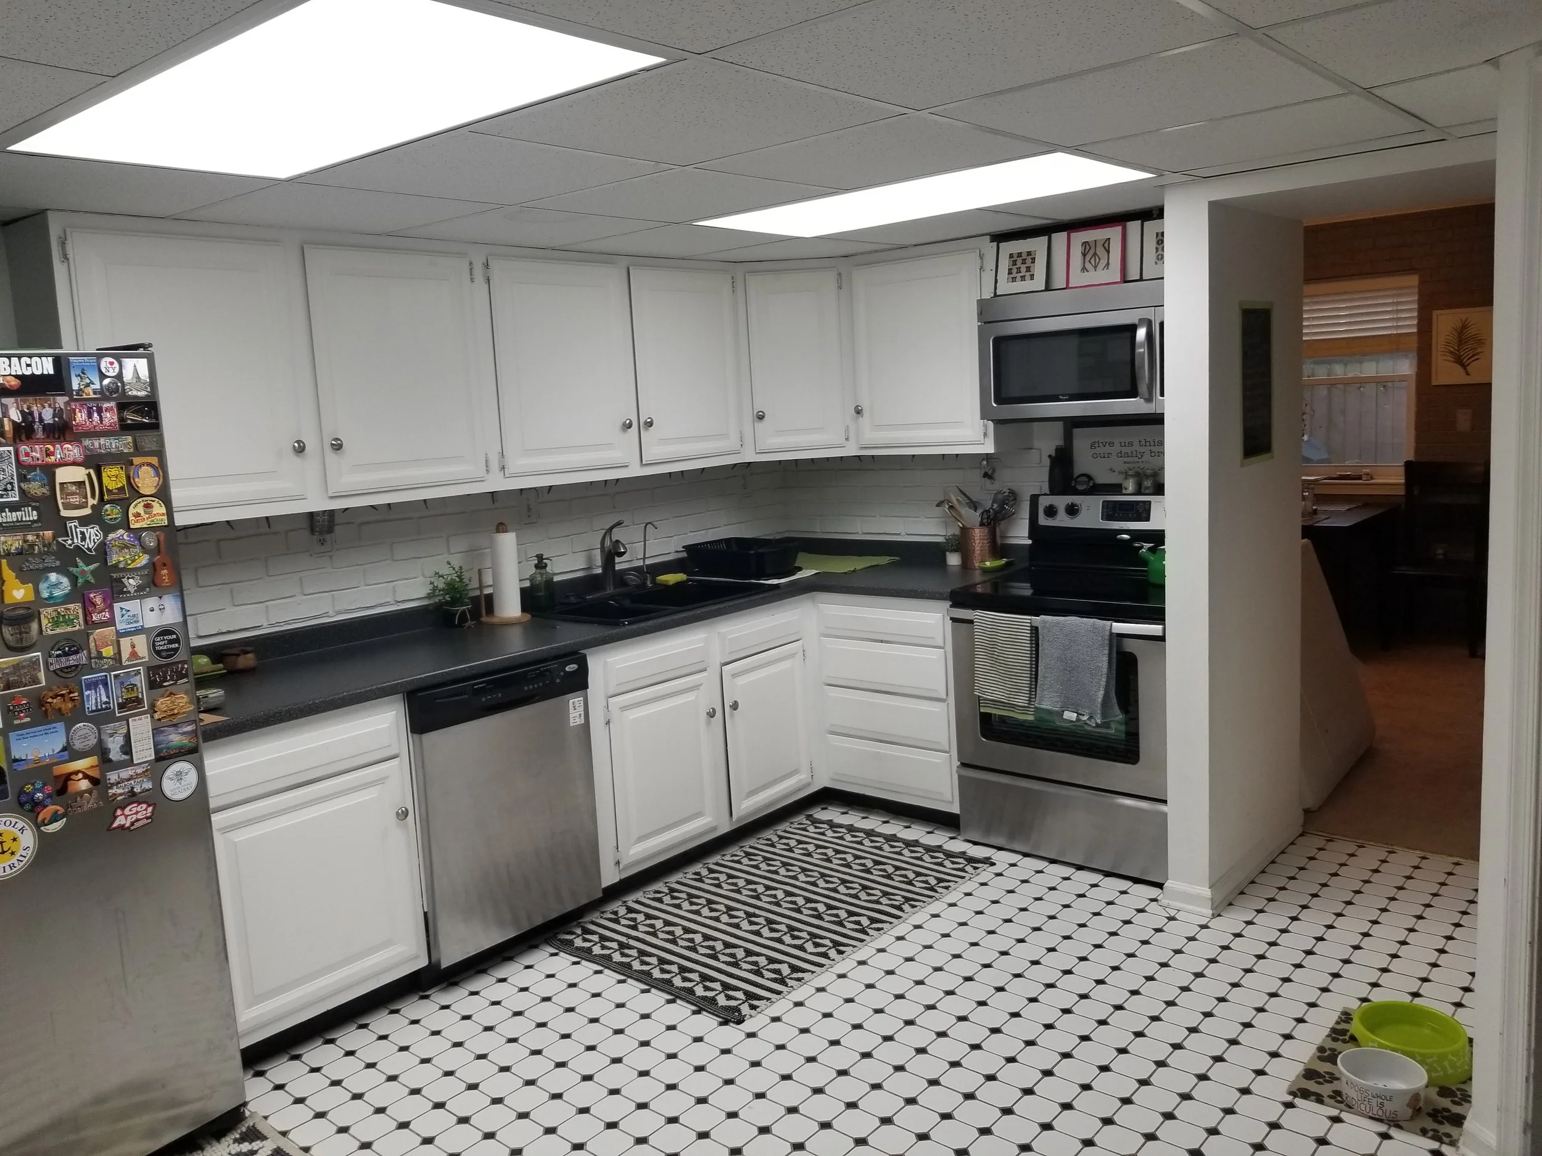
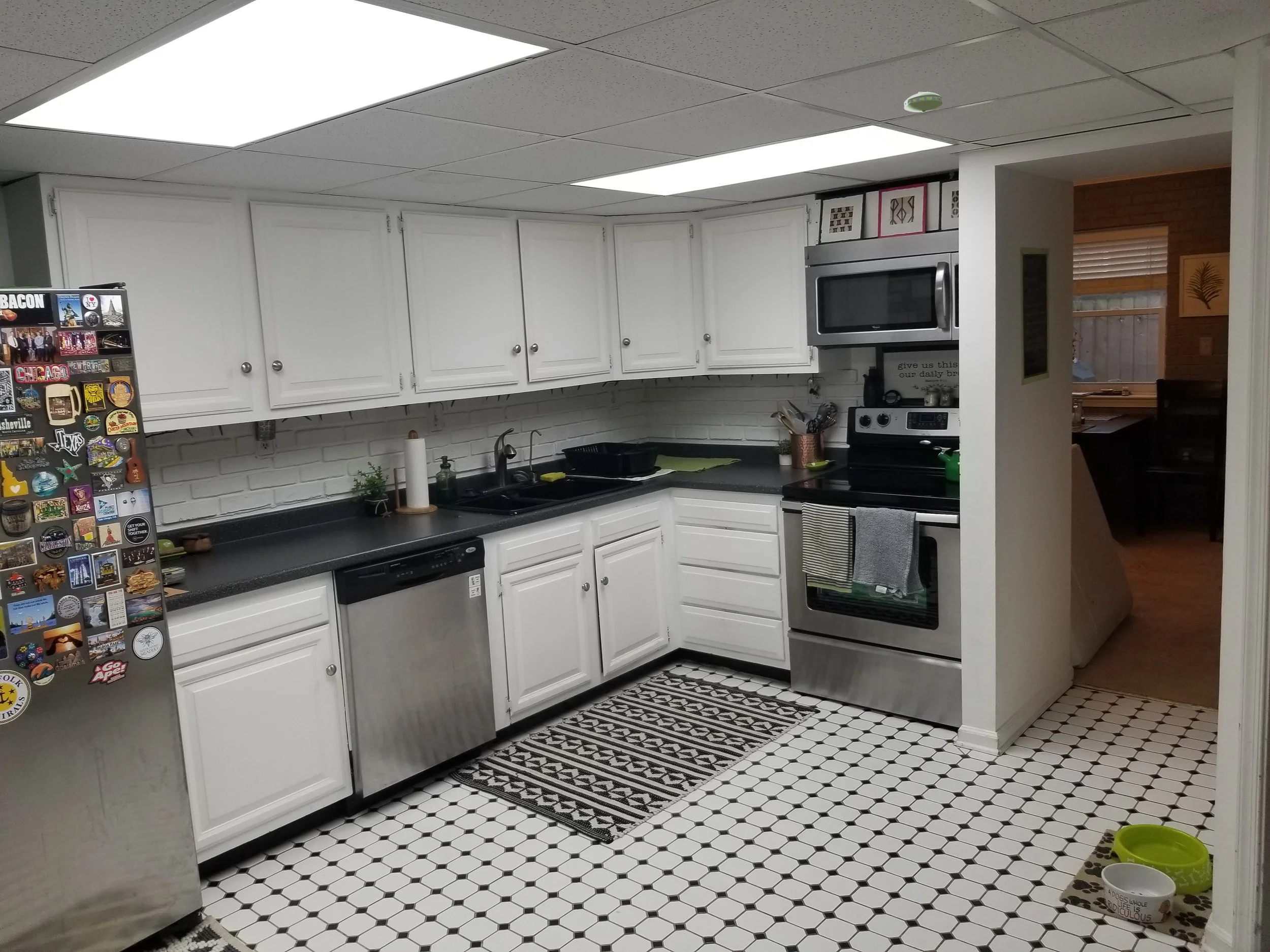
+ smoke detector [904,90,943,113]
